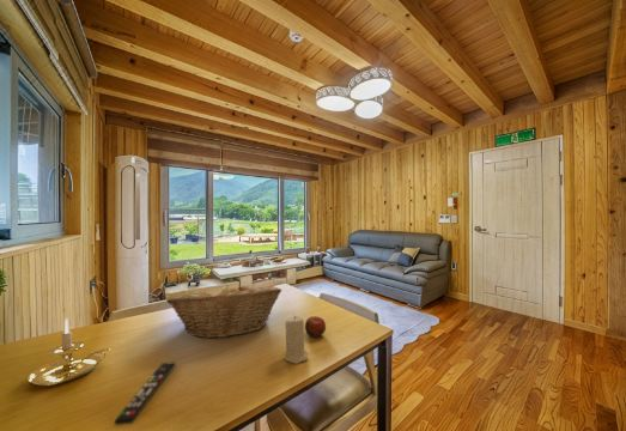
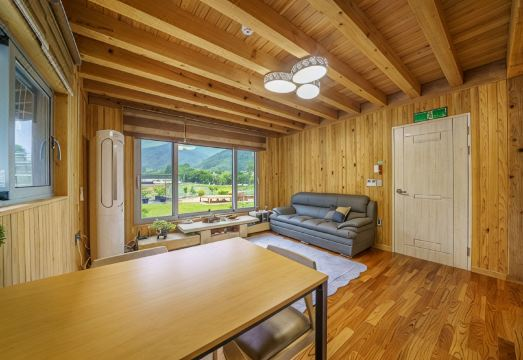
- apple [304,315,327,339]
- remote control [114,360,177,426]
- candle holder [26,317,111,387]
- fruit basket [165,284,282,339]
- candle [284,315,309,365]
